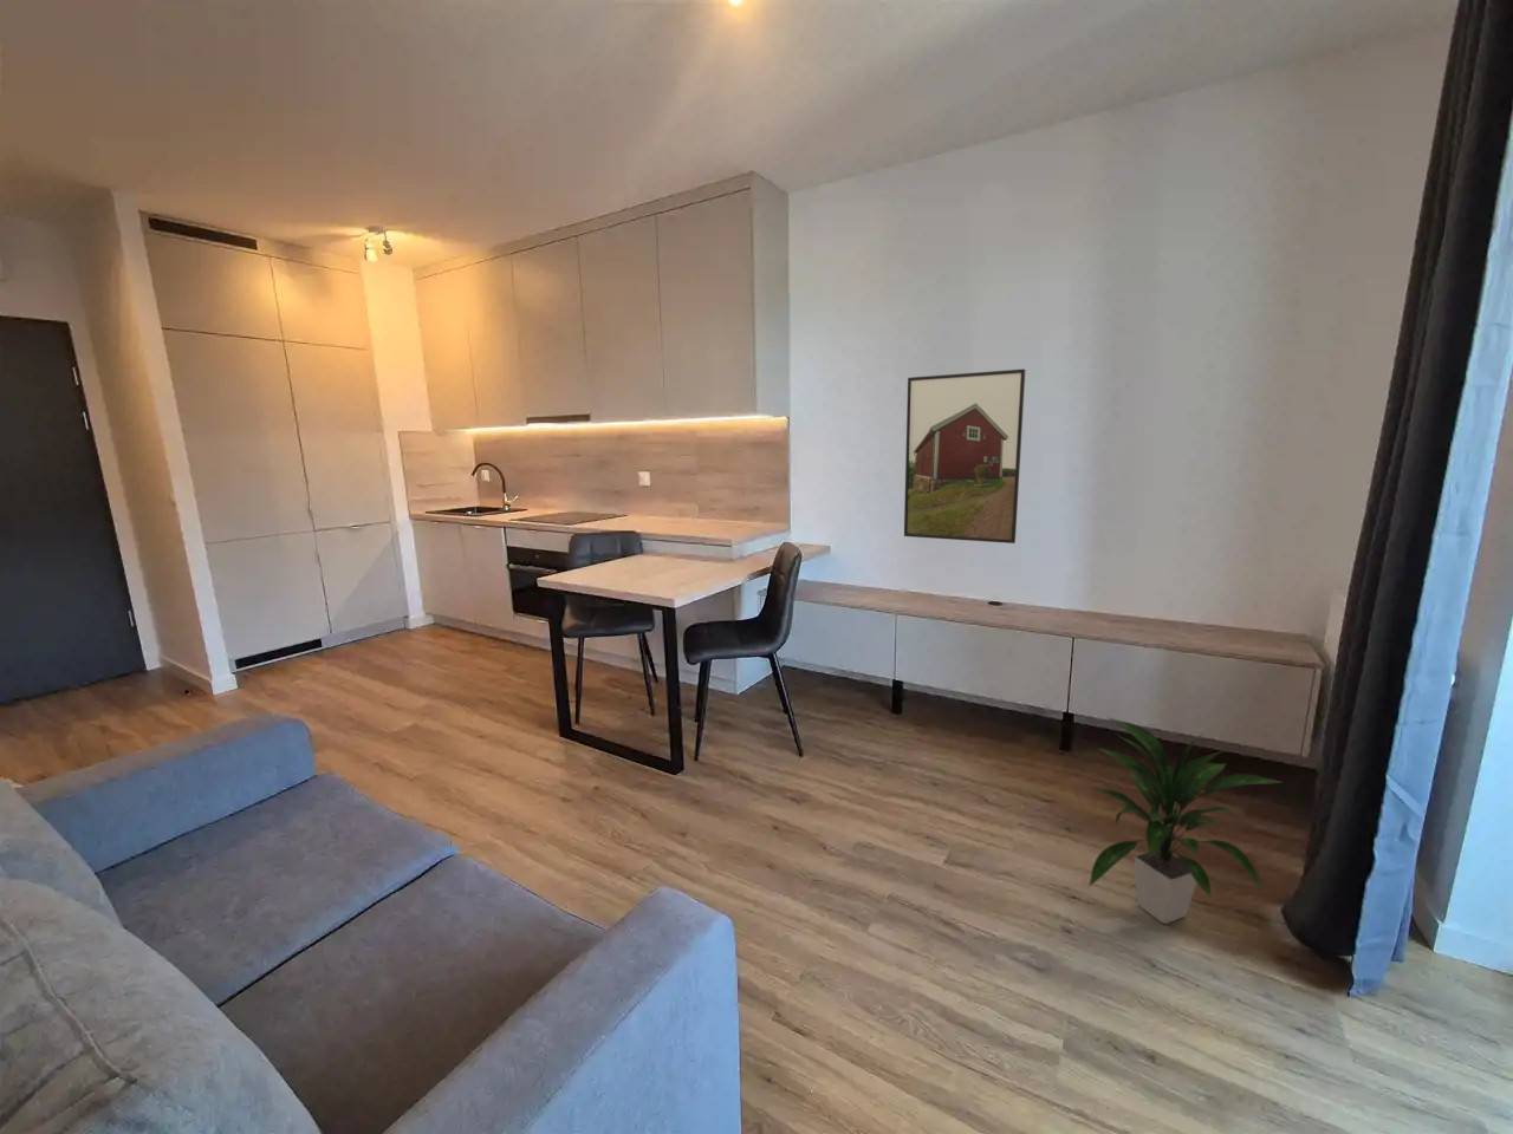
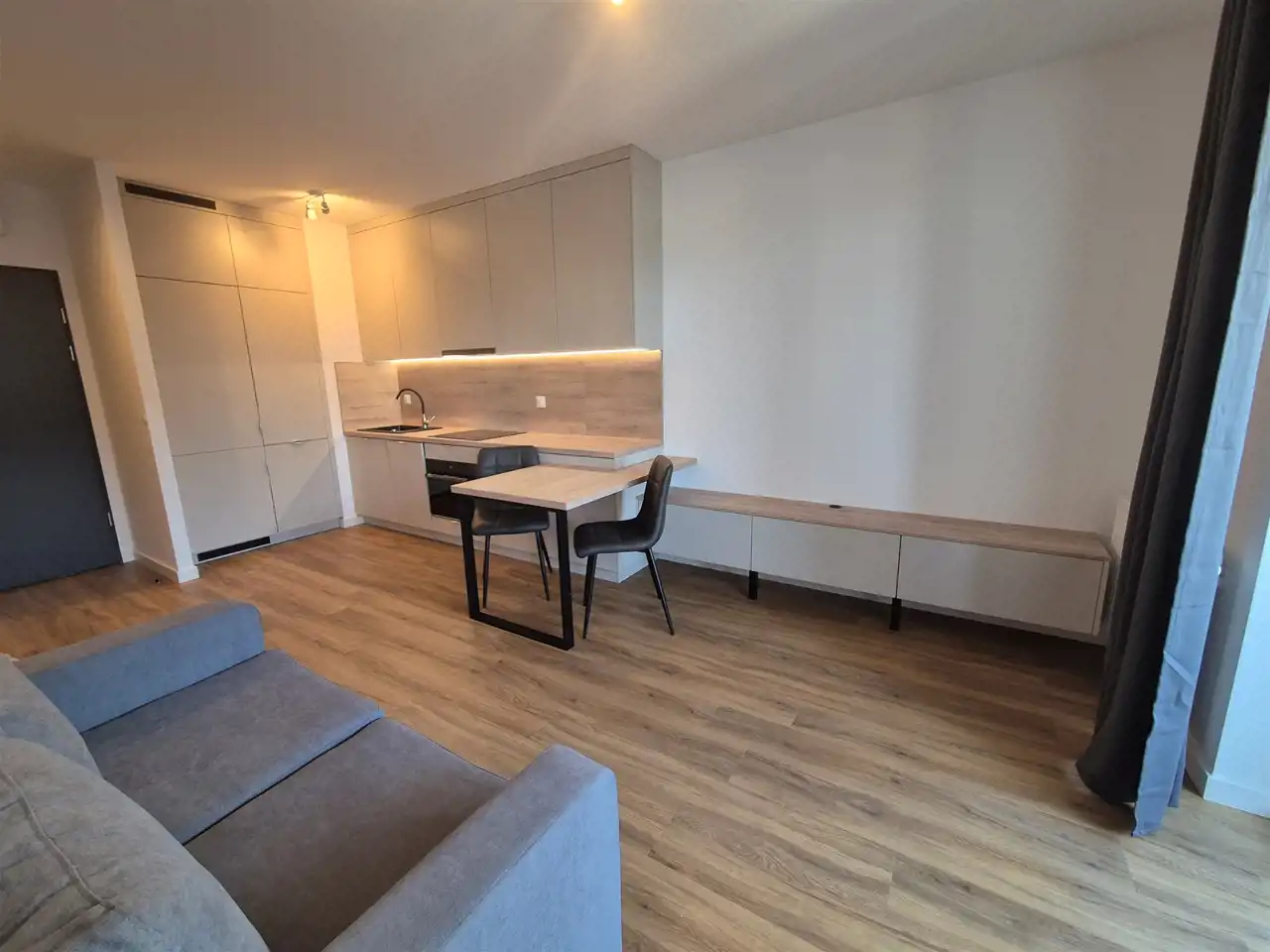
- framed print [903,368,1026,544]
- indoor plant [1088,716,1282,924]
